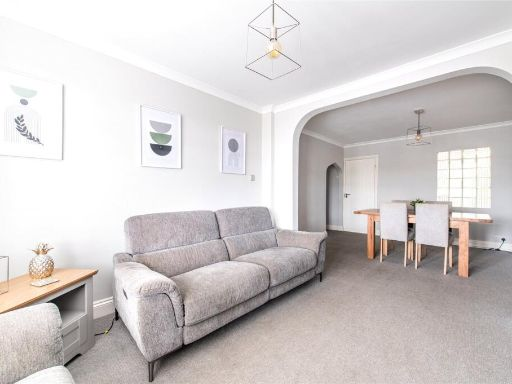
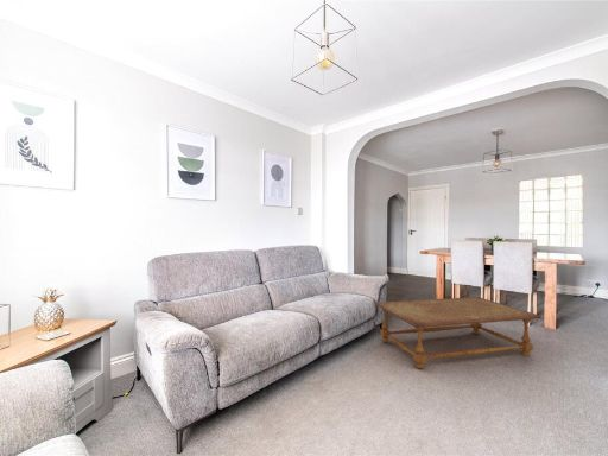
+ coffee table [375,296,543,369]
